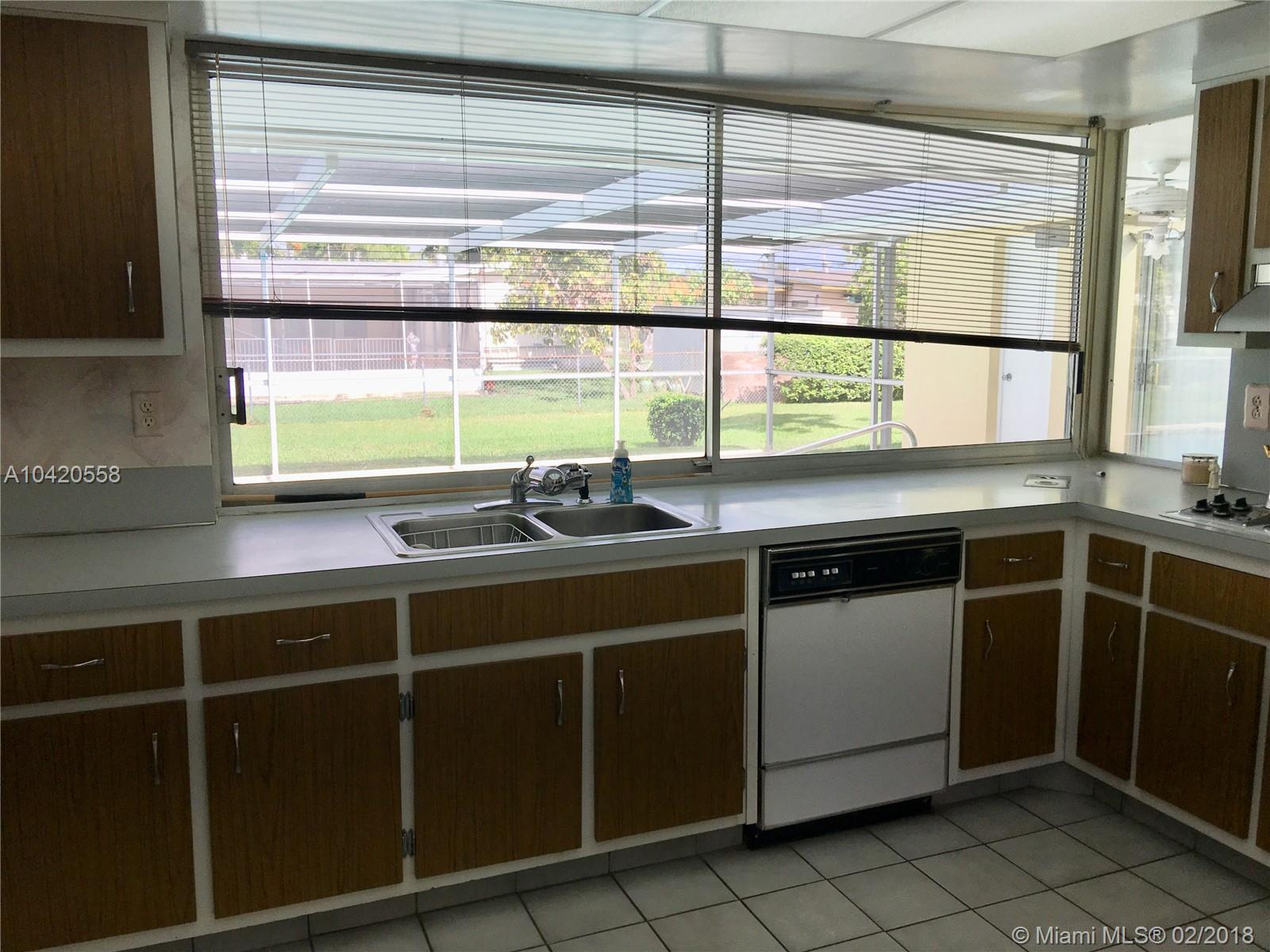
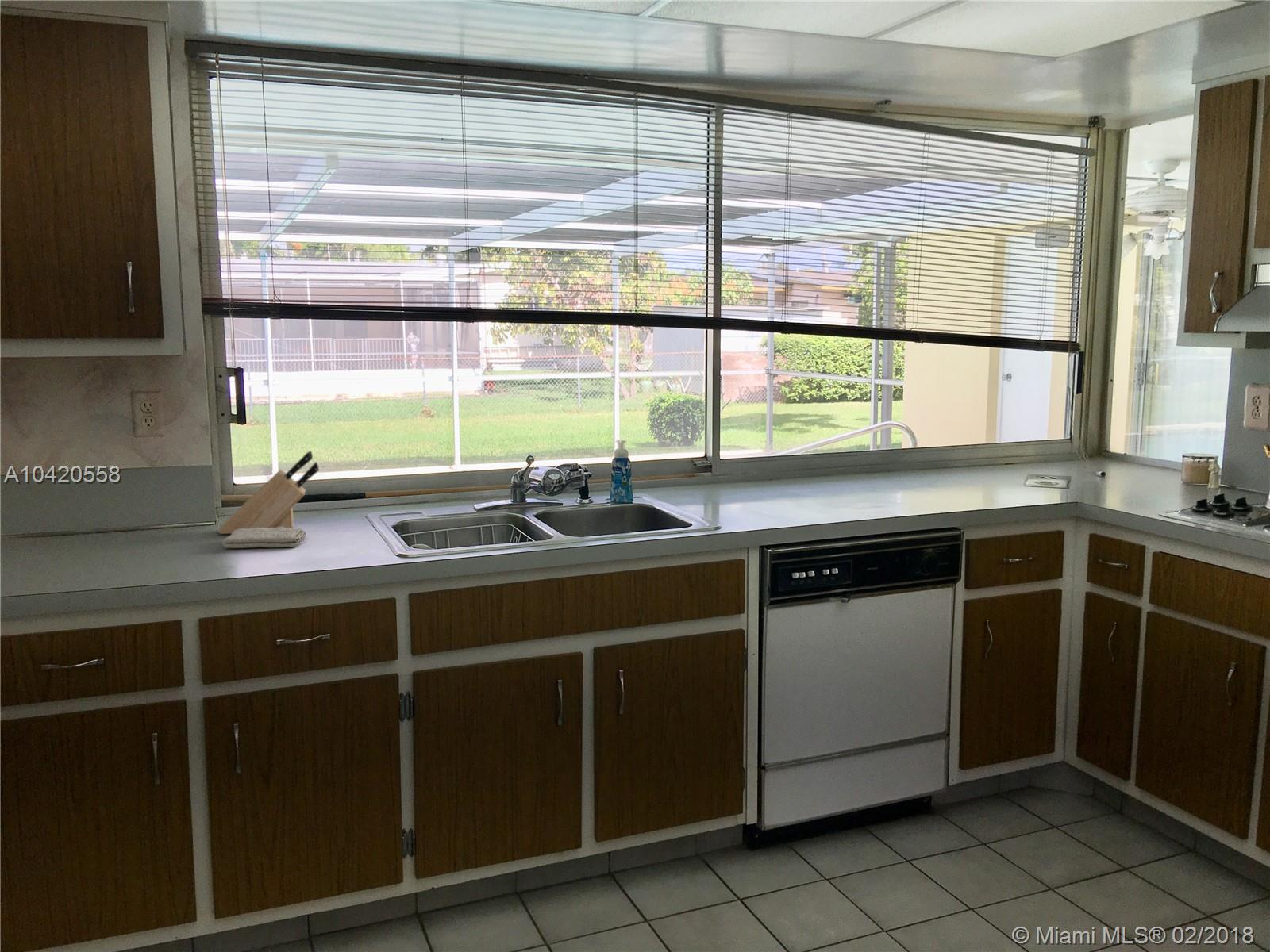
+ washcloth [221,527,307,549]
+ knife block [217,450,320,535]
